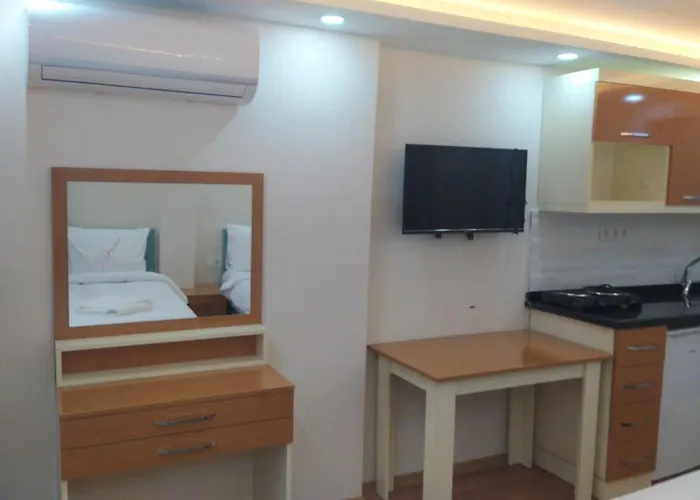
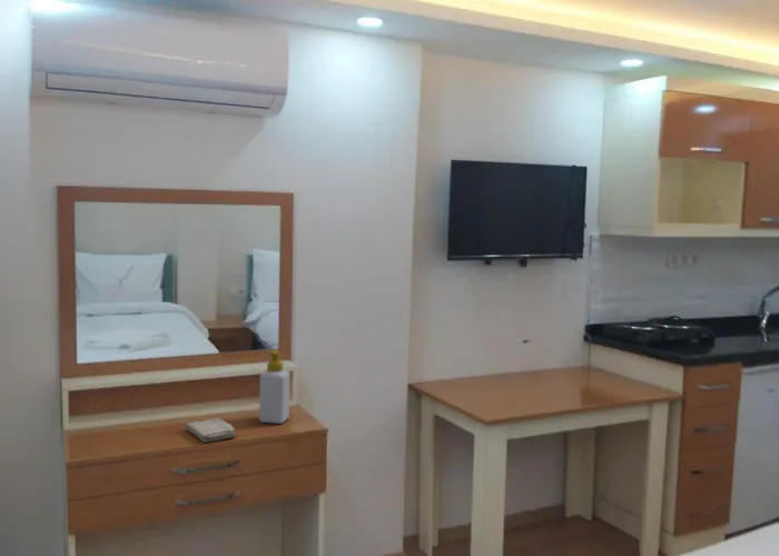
+ washcloth [185,417,237,444]
+ soap bottle [258,349,290,425]
